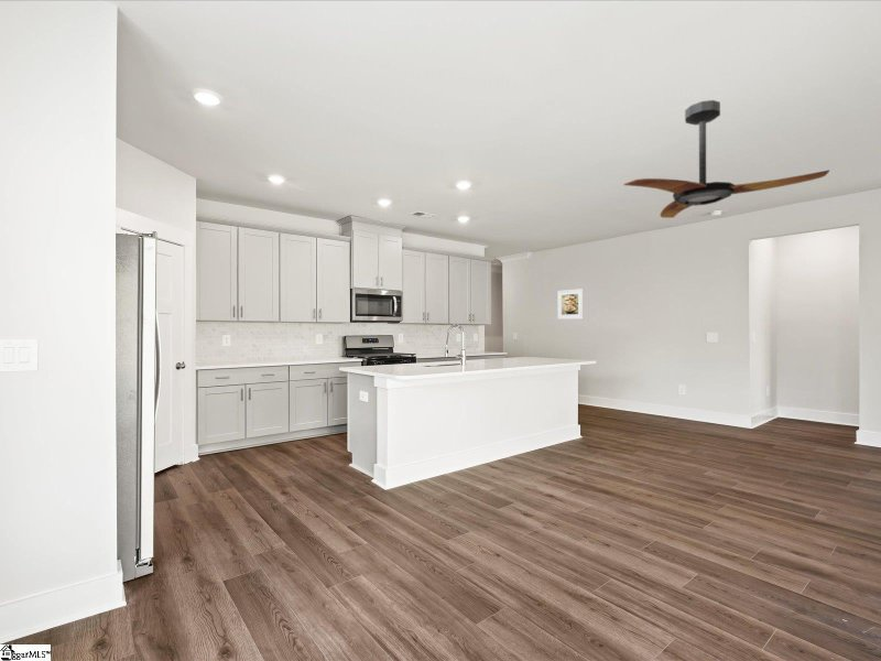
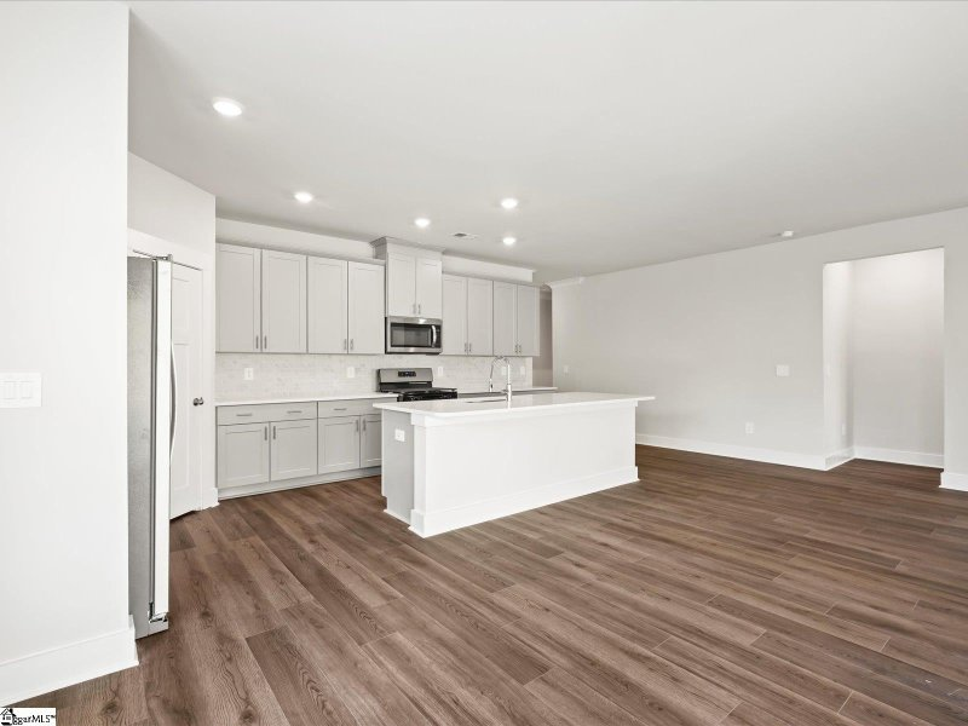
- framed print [556,288,584,321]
- ceiling fan [623,99,830,219]
